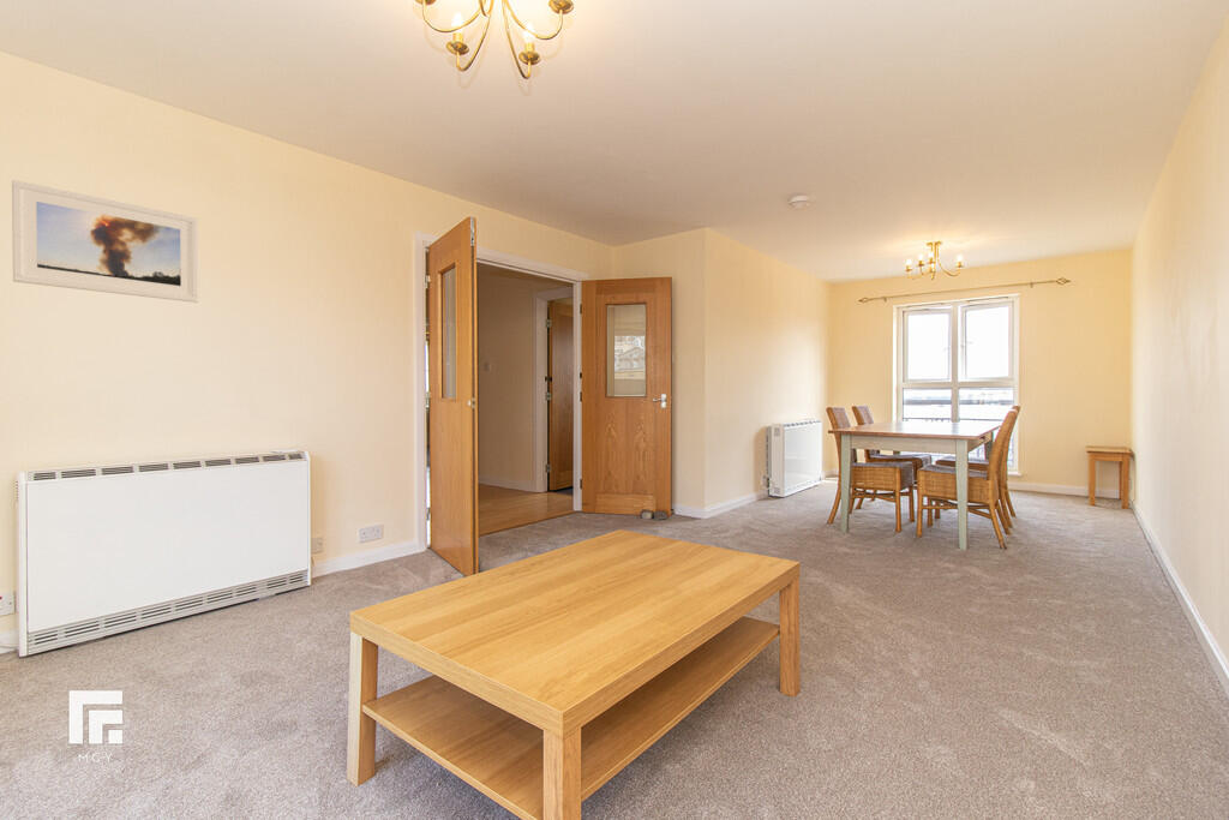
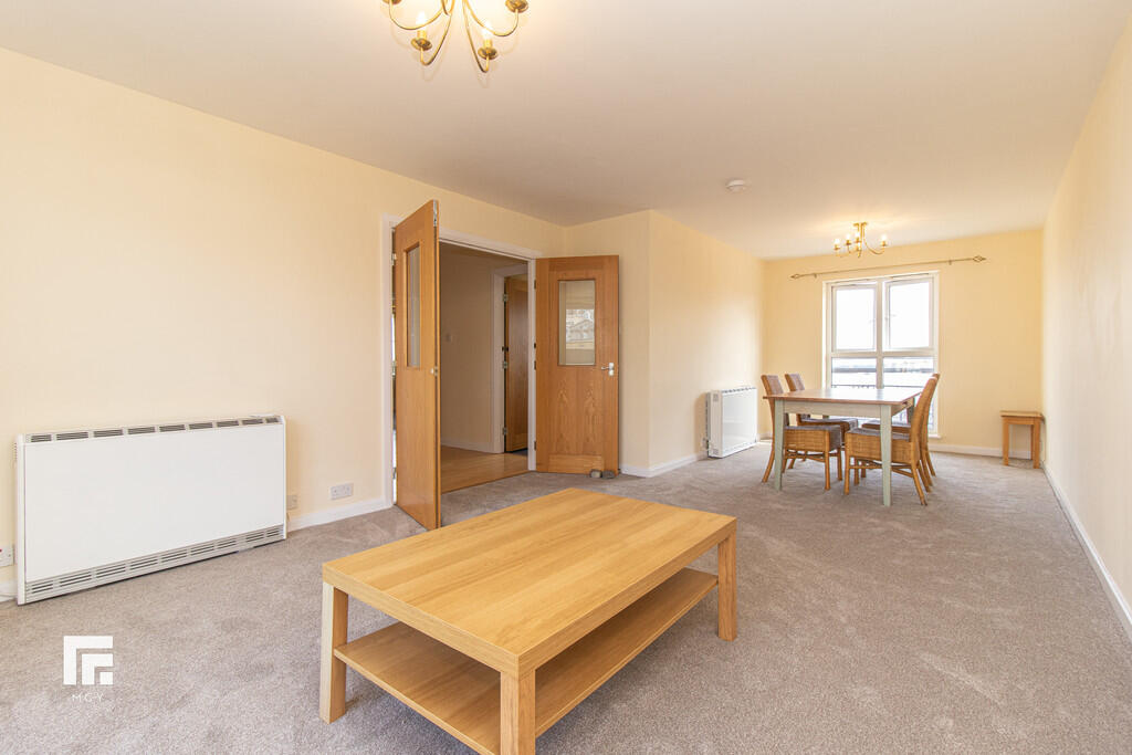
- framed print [11,179,199,304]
